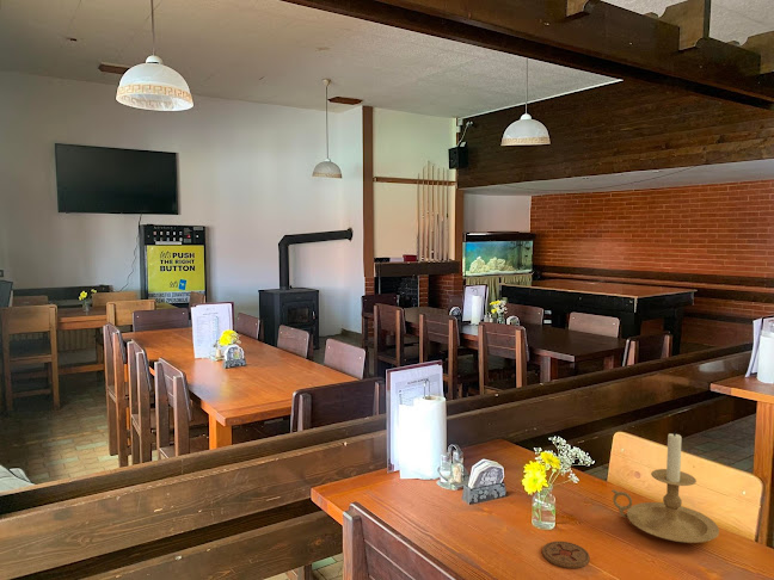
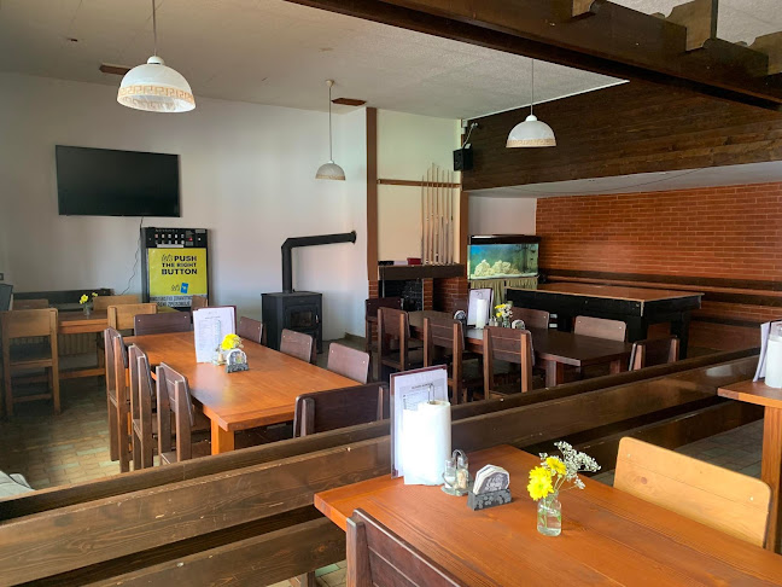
- coaster [541,541,591,569]
- candle holder [610,430,720,544]
